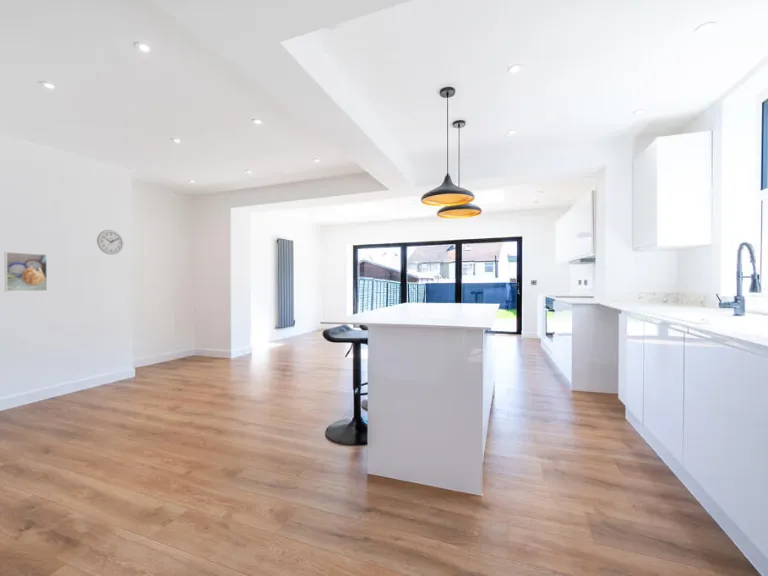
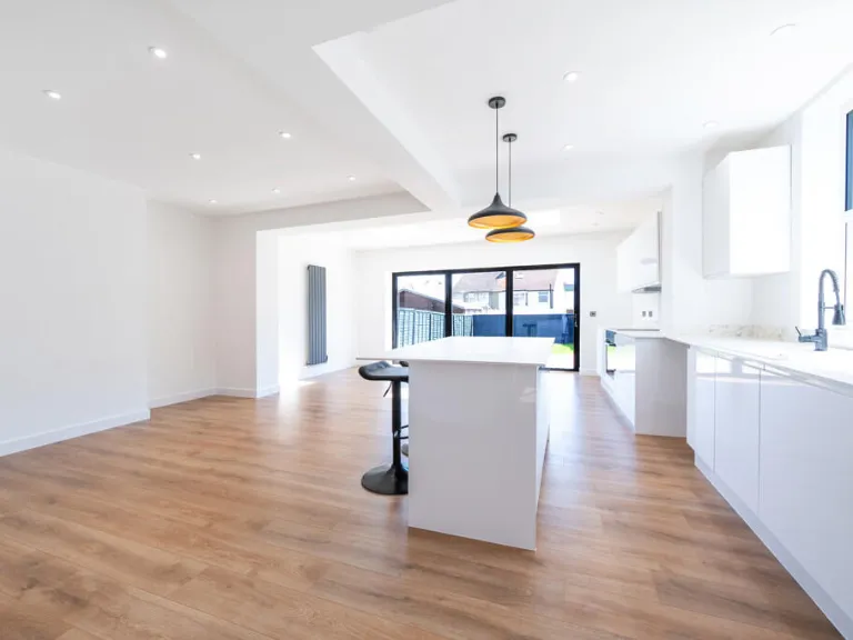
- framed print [4,251,48,292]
- wall clock [96,229,125,256]
